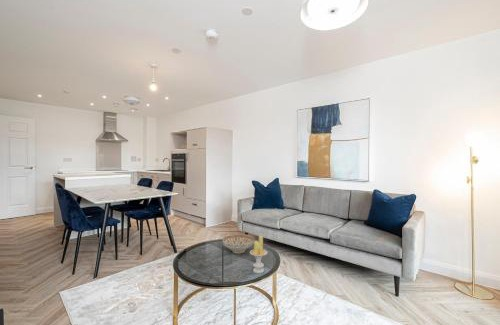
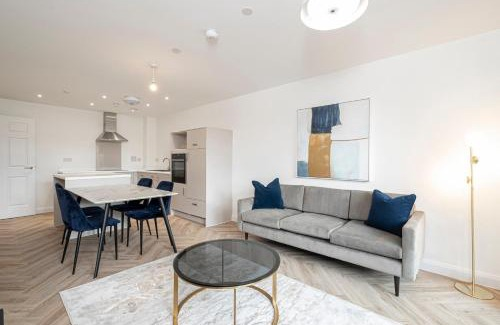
- candle [249,235,268,274]
- decorative bowl [222,233,255,255]
